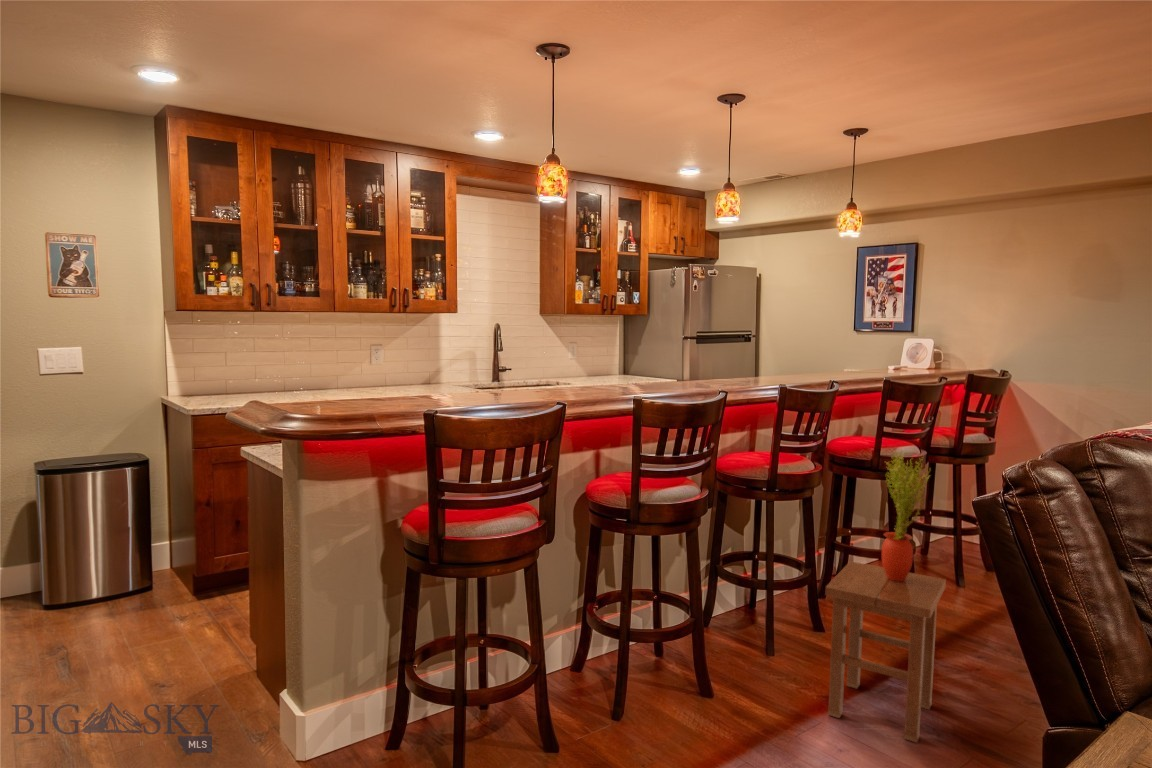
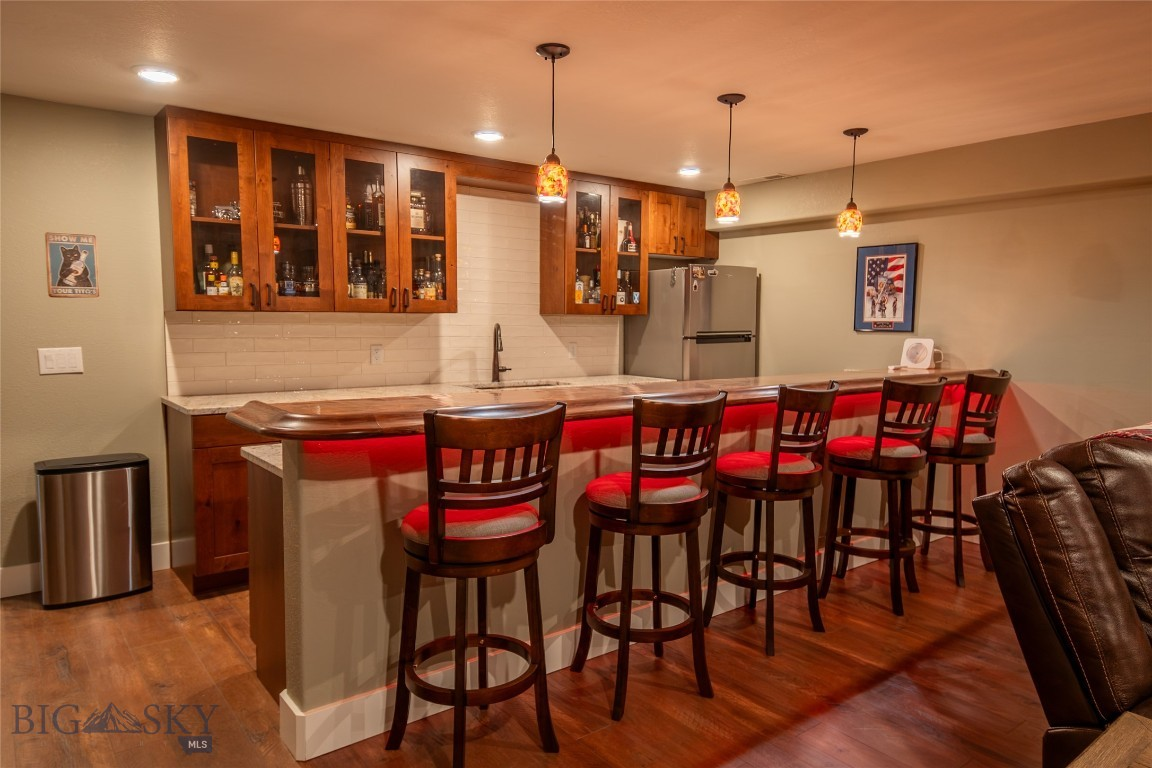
- potted plant [881,450,932,581]
- stool [824,560,947,744]
